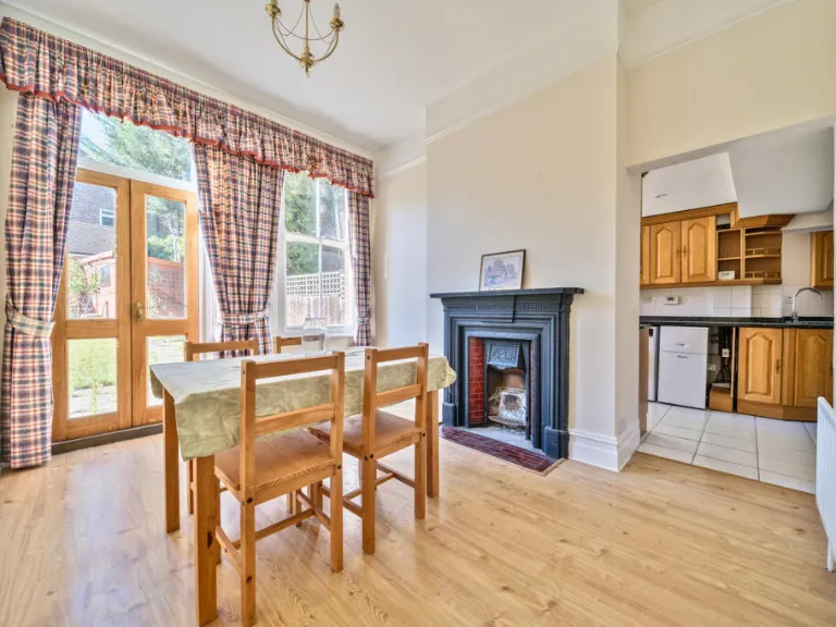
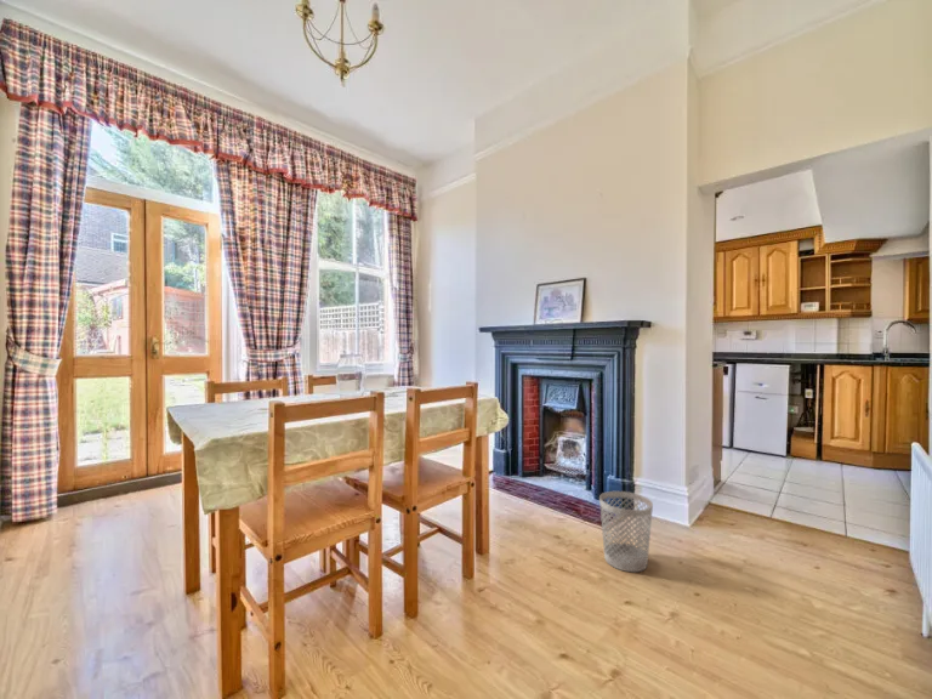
+ wastebasket [598,490,654,573]
